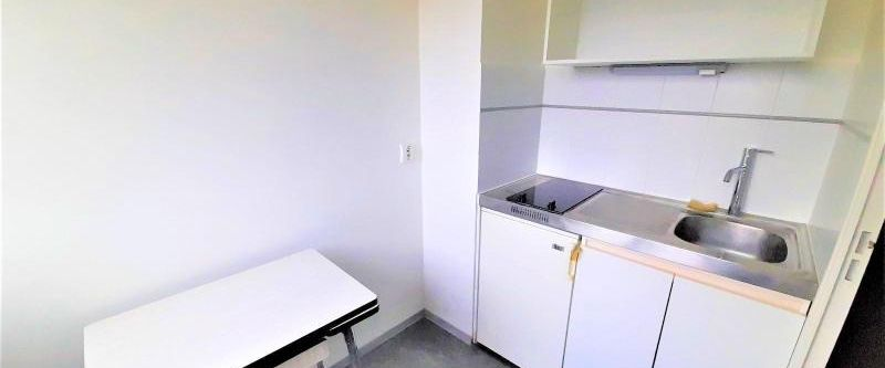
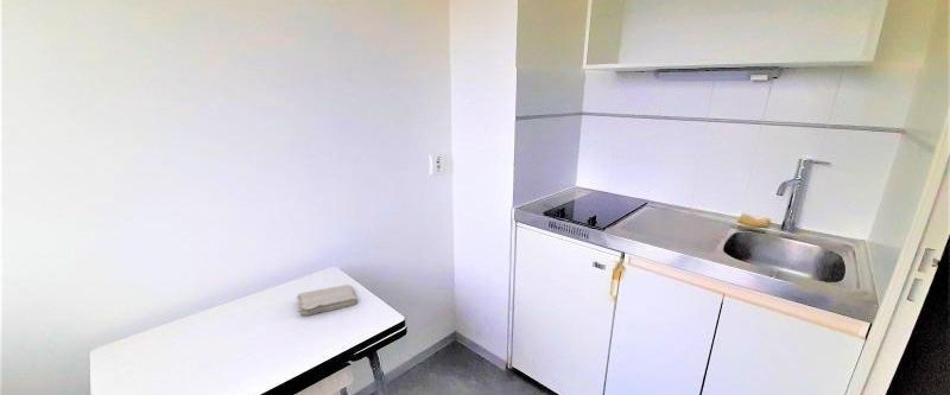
+ washcloth [296,283,359,316]
